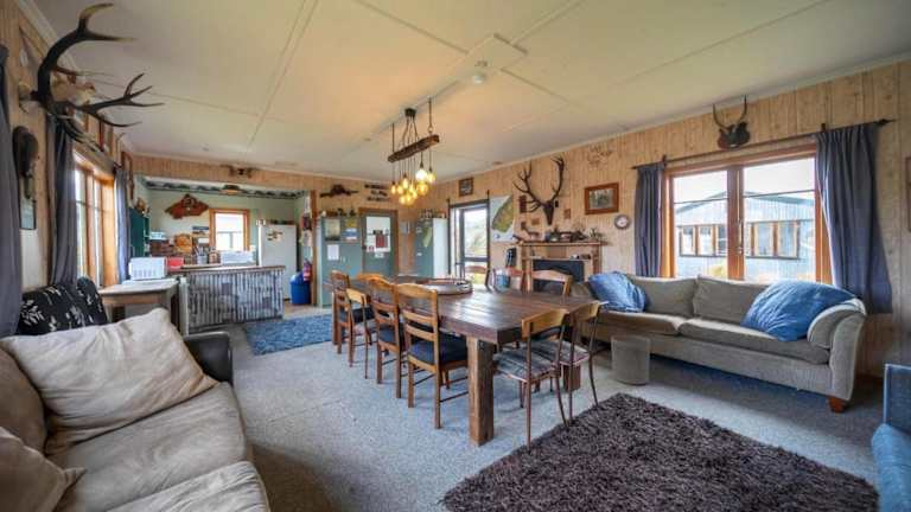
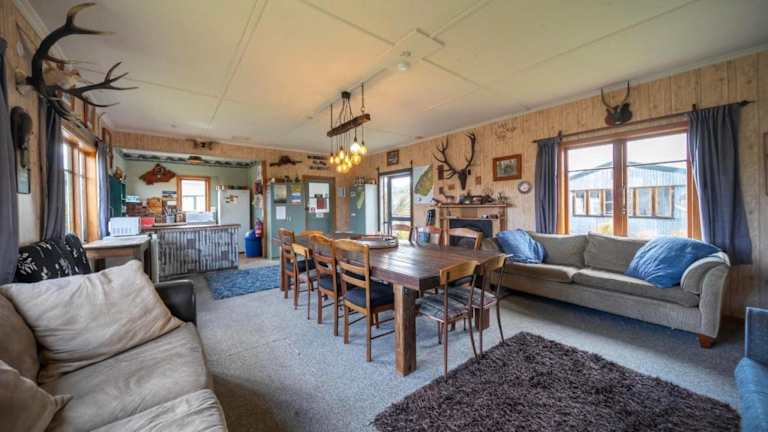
- waste bin [610,333,651,385]
